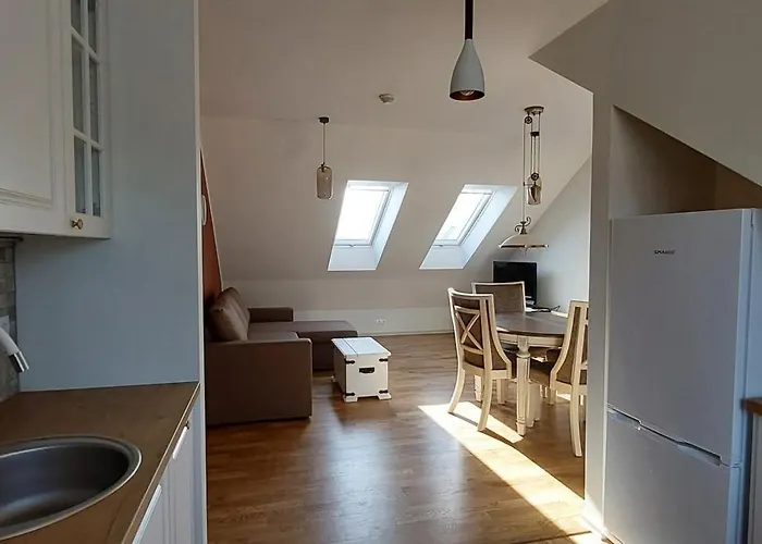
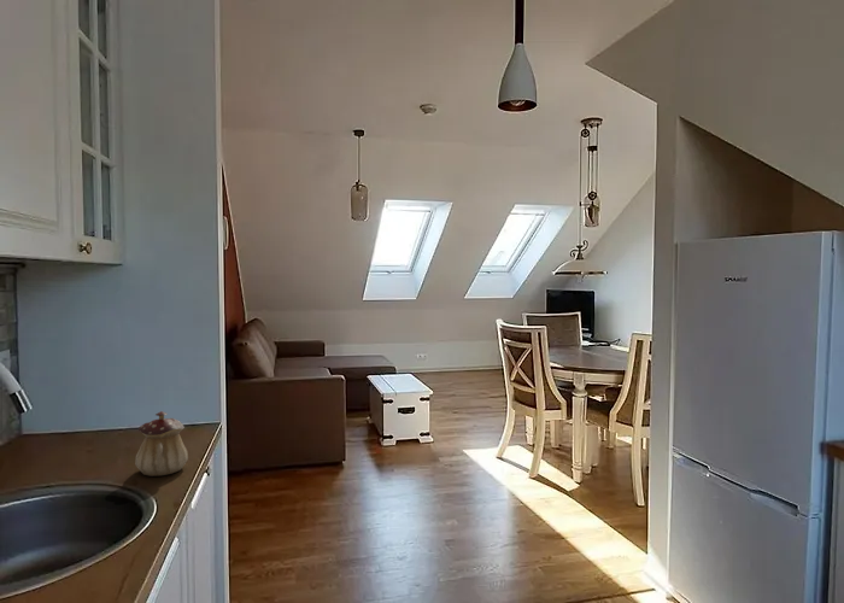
+ teapot [134,410,189,478]
